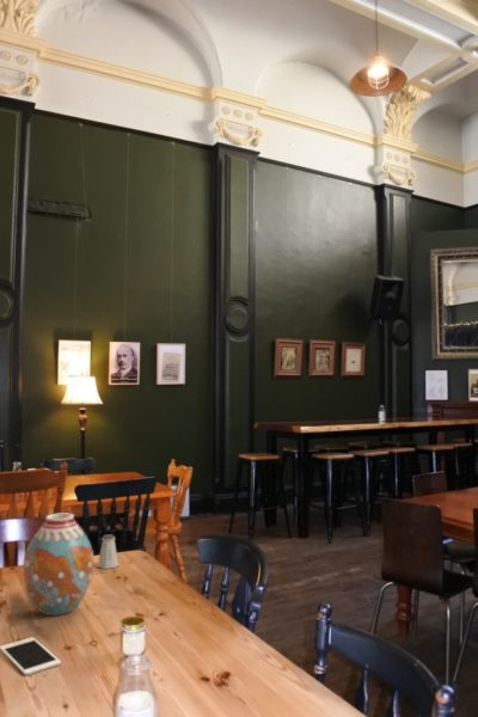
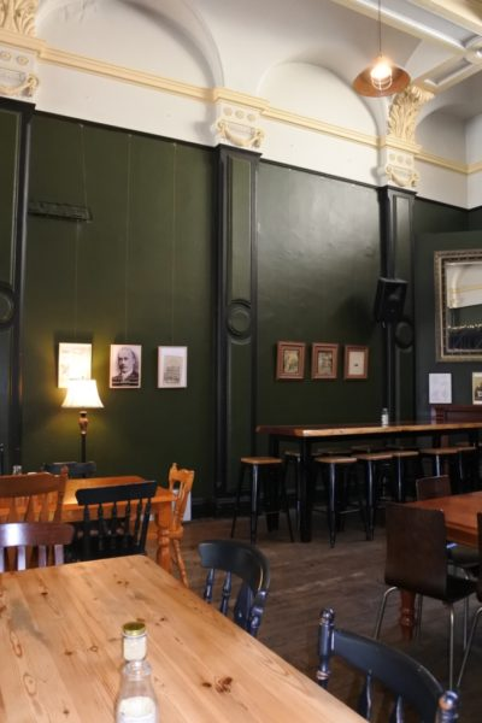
- vase [22,511,94,617]
- saltshaker [97,533,120,570]
- cell phone [0,636,62,676]
